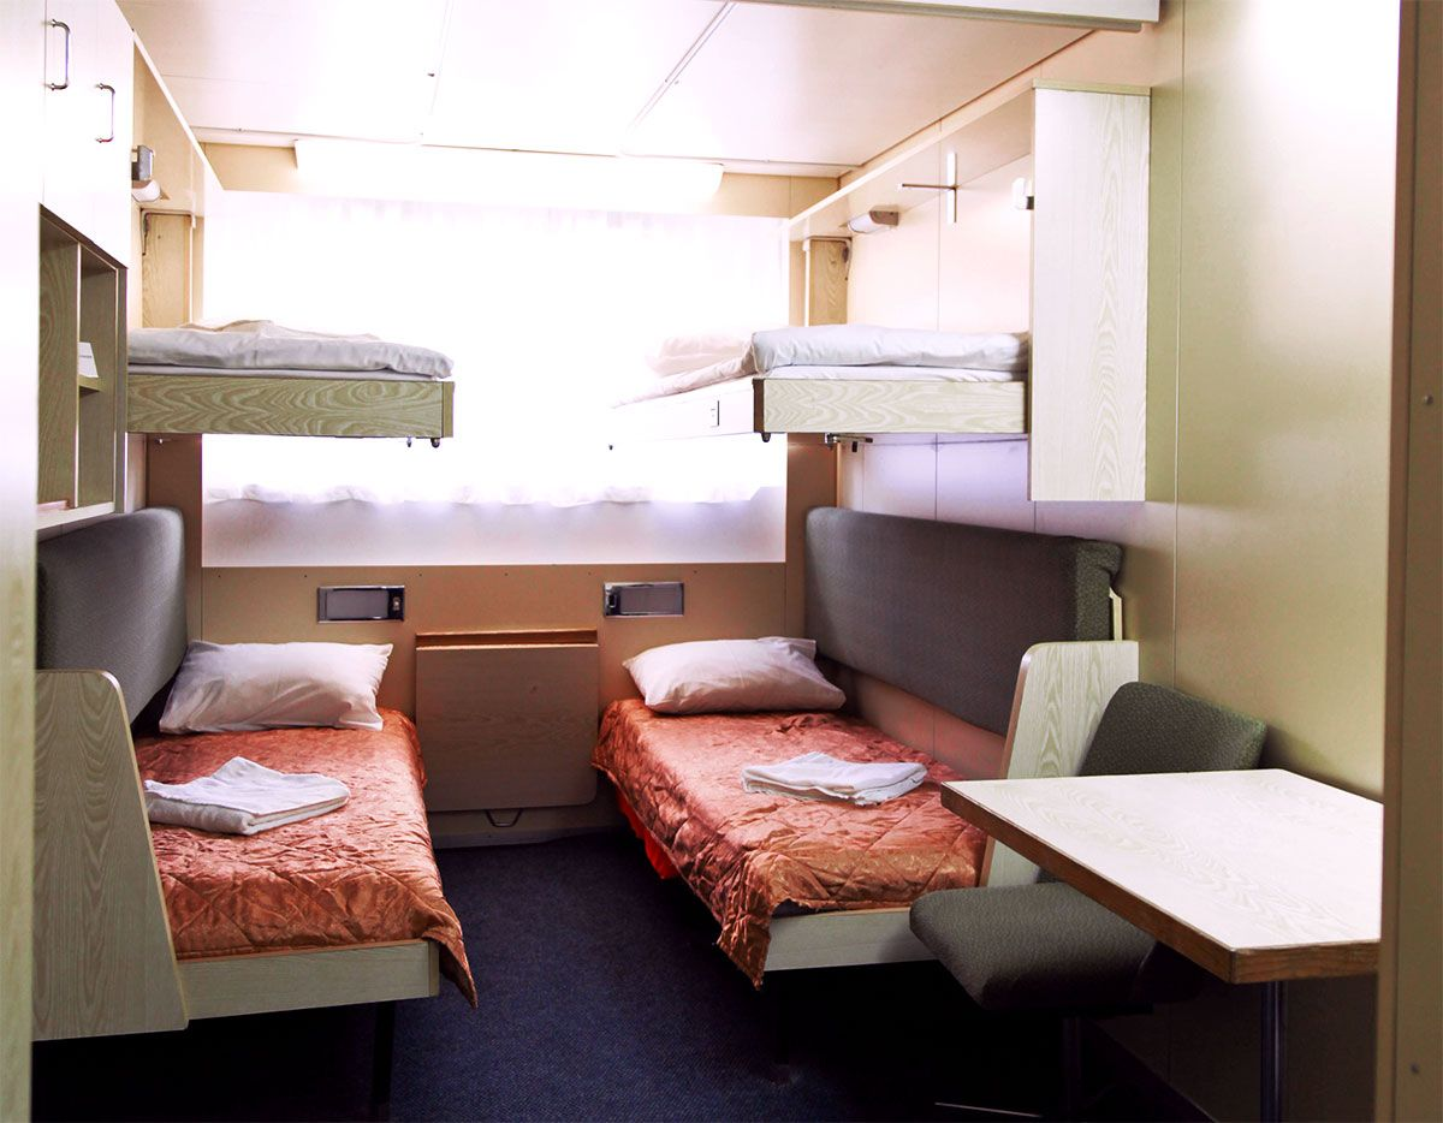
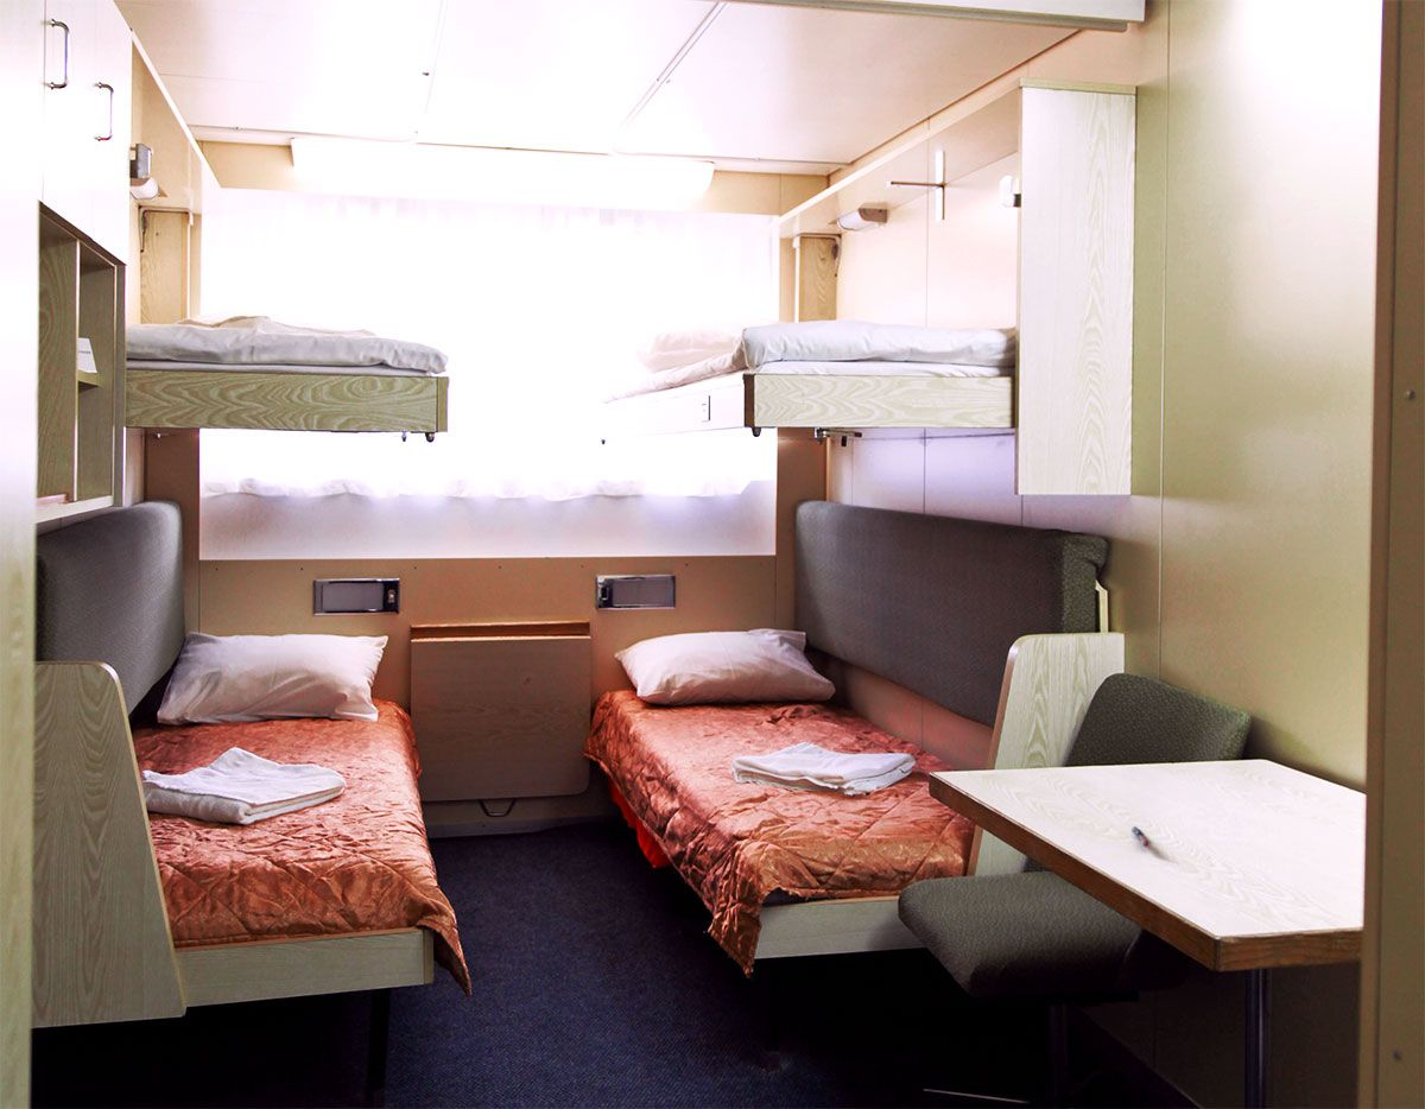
+ pen [1129,825,1152,848]
